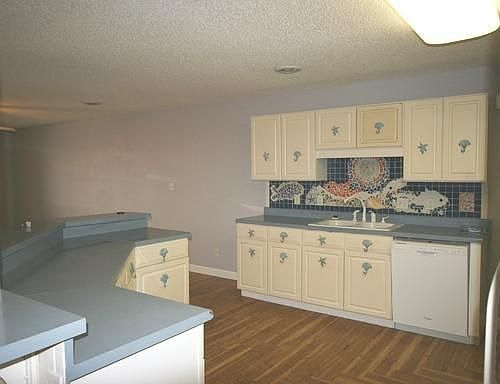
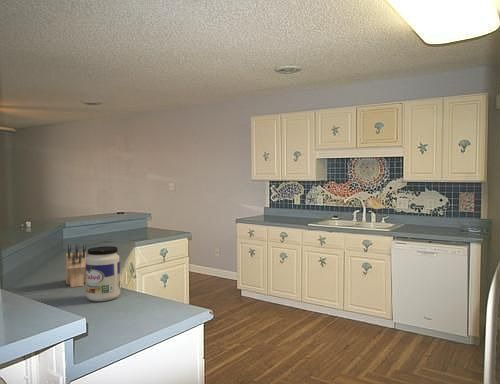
+ knife block [65,243,87,288]
+ jar [85,245,121,302]
